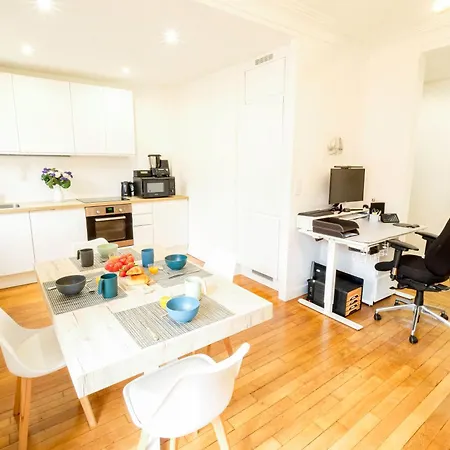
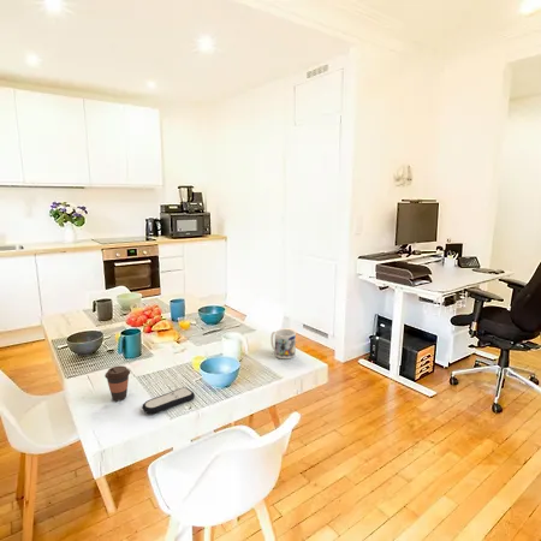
+ coffee cup [103,364,131,402]
+ remote control [141,386,196,415]
+ mug [269,328,297,359]
